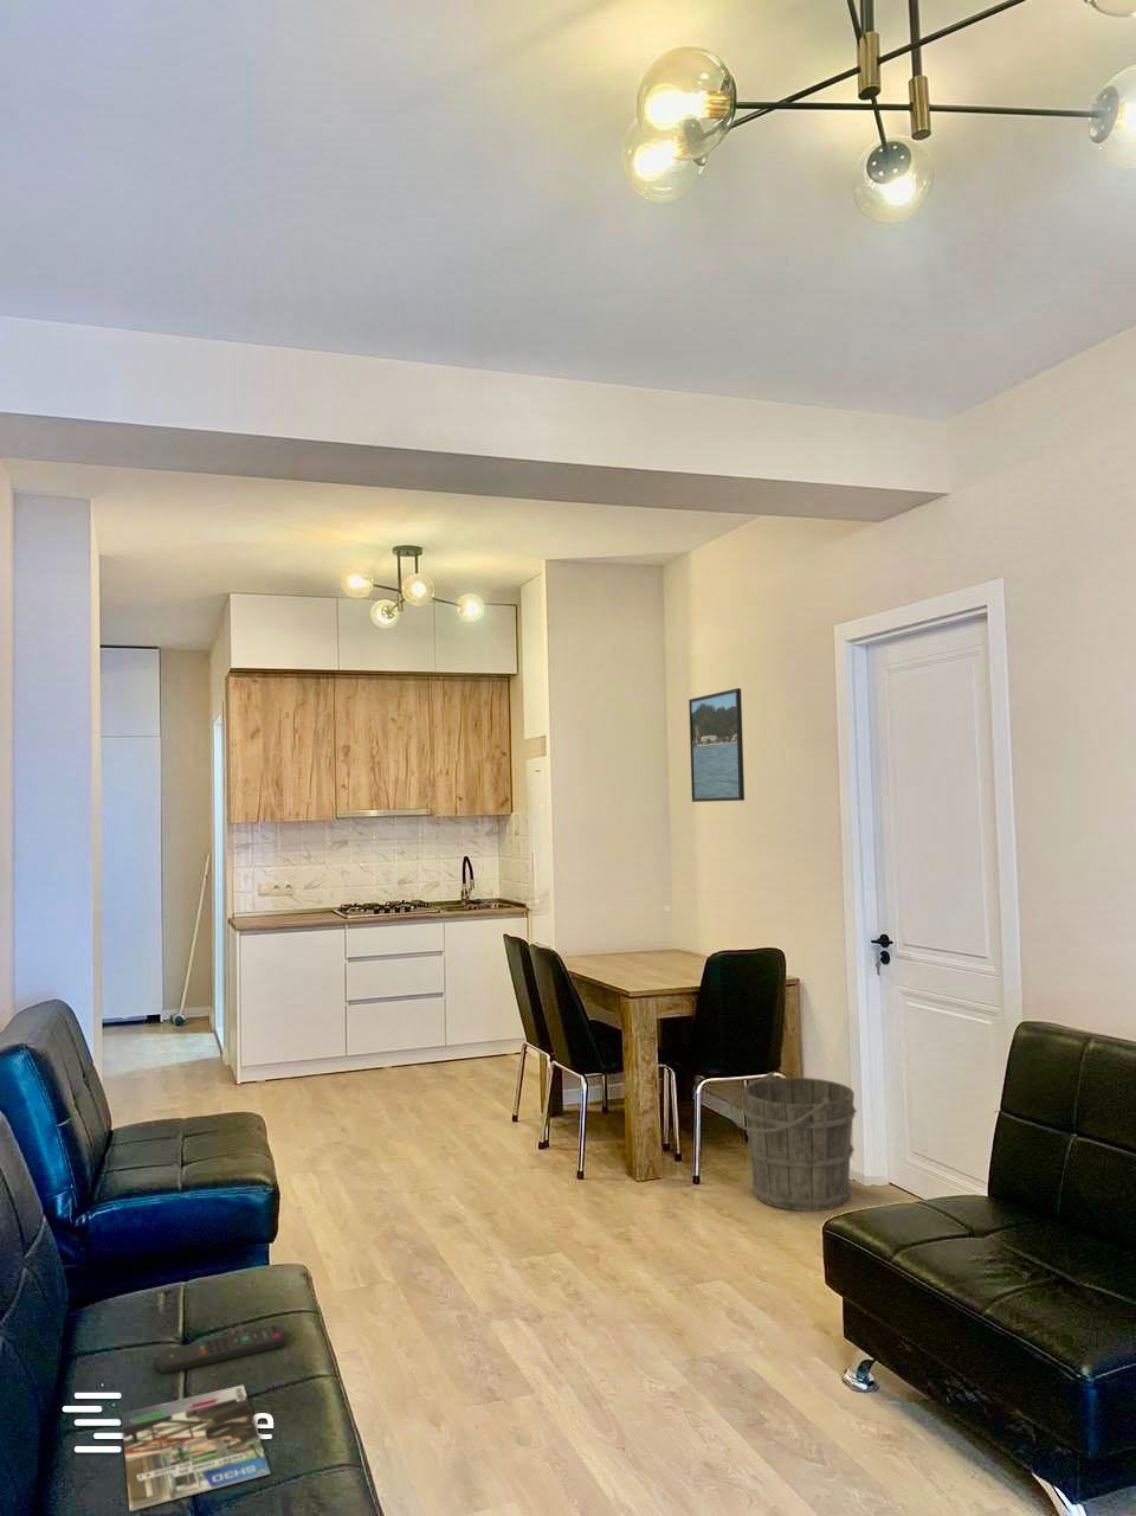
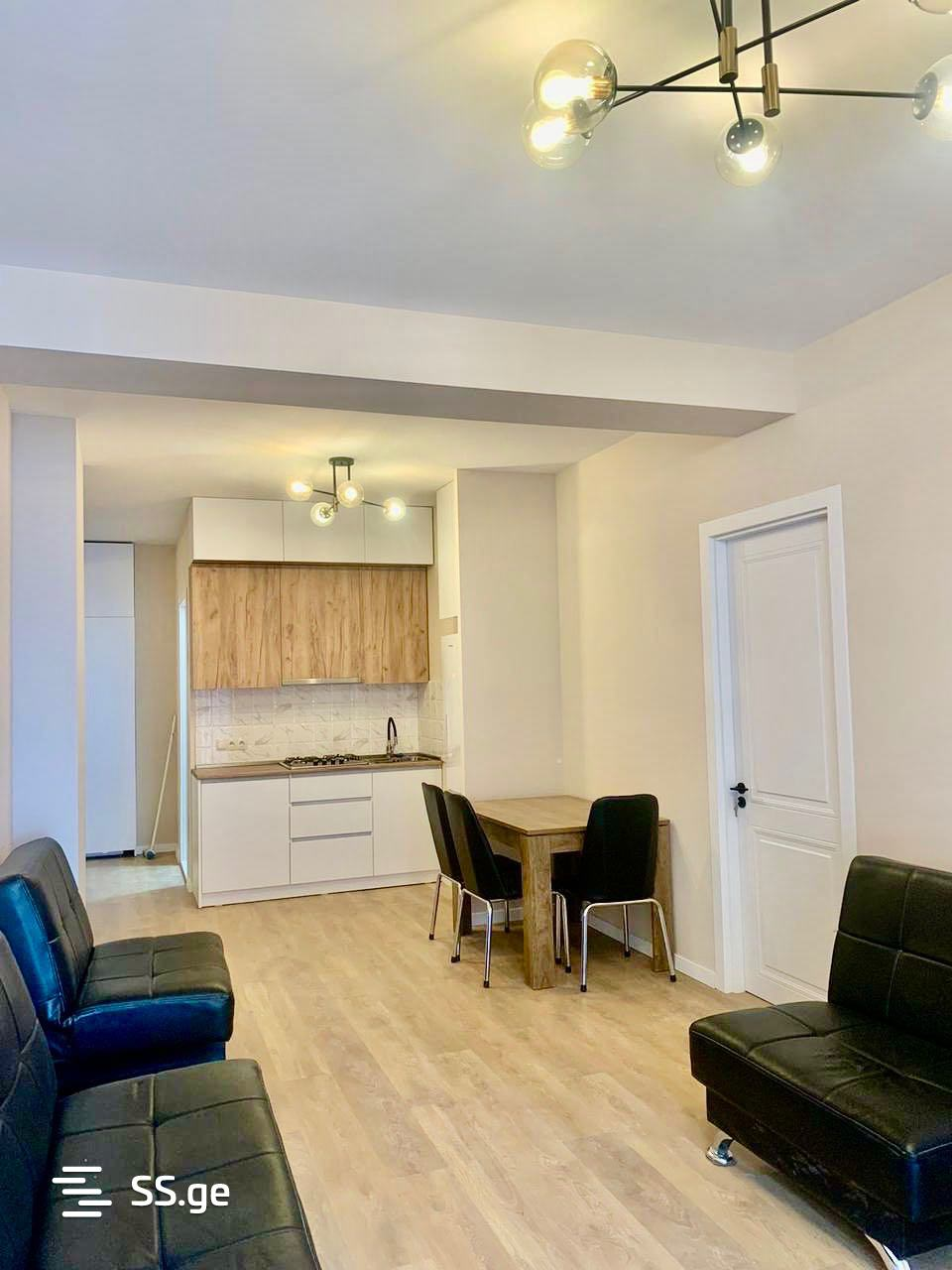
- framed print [687,686,746,803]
- magazine [121,1383,271,1512]
- bucket [728,1071,858,1213]
- remote control [156,1324,288,1375]
